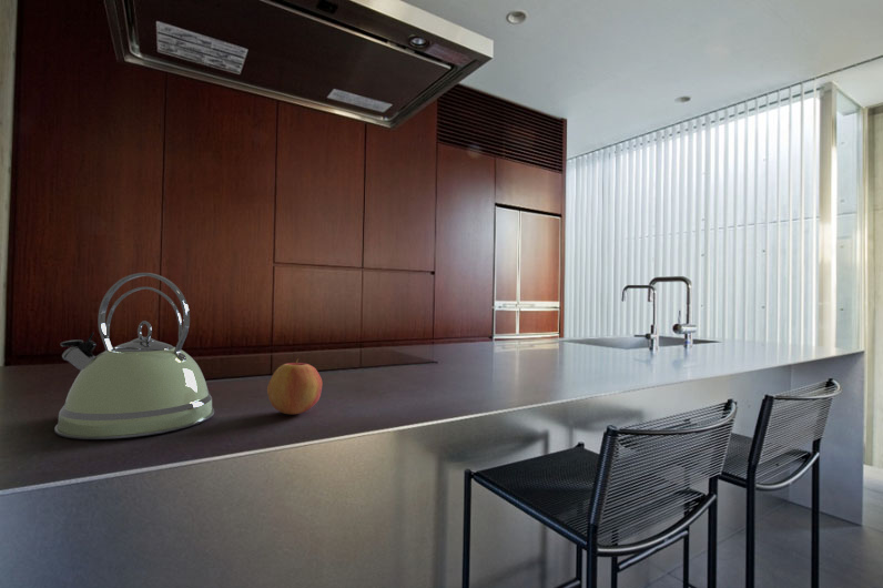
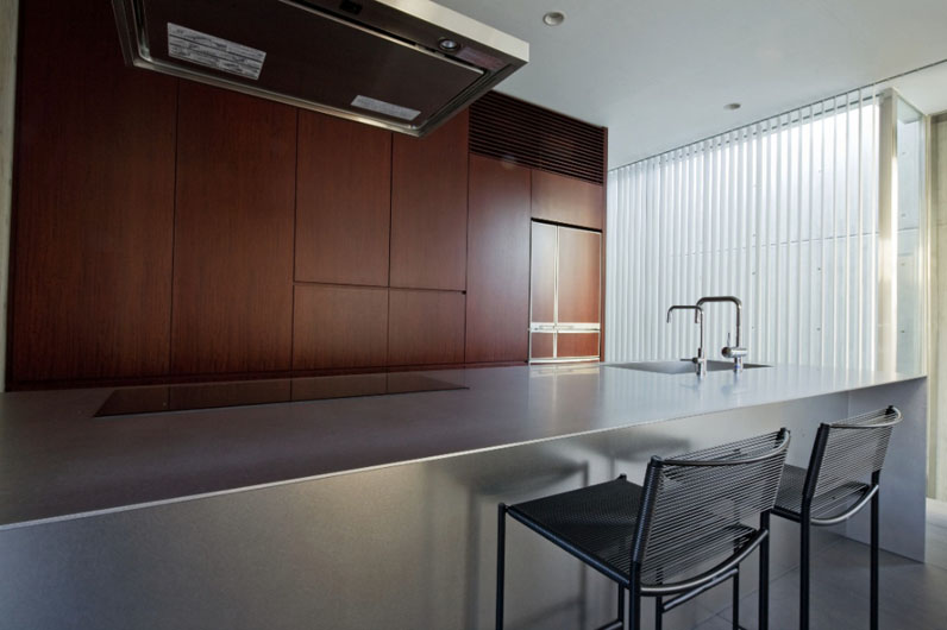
- kettle [53,272,215,440]
- apple [266,357,324,415]
